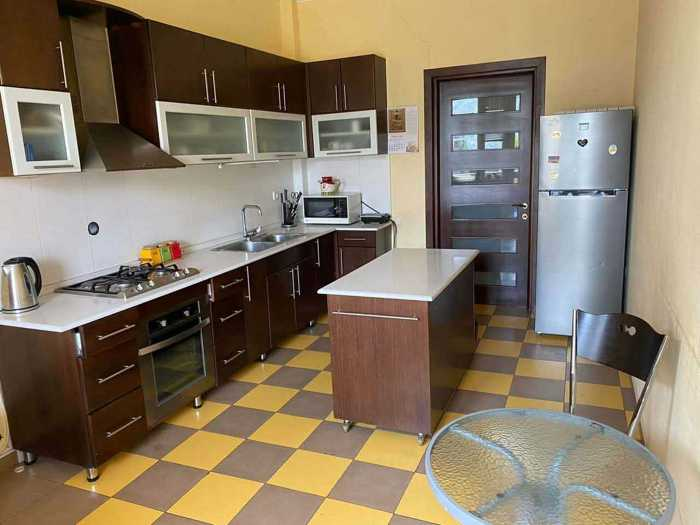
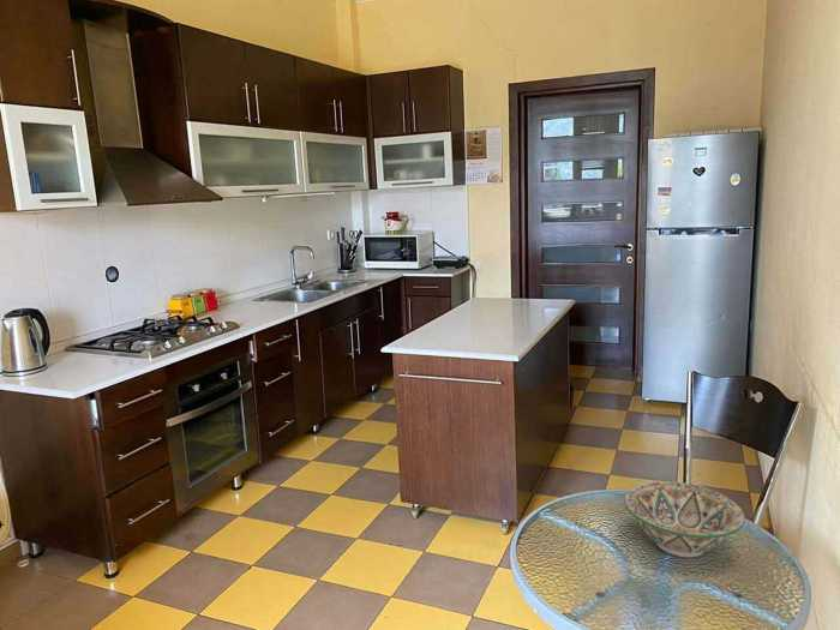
+ decorative bowl [623,480,746,558]
